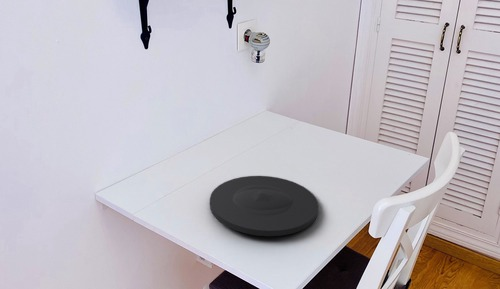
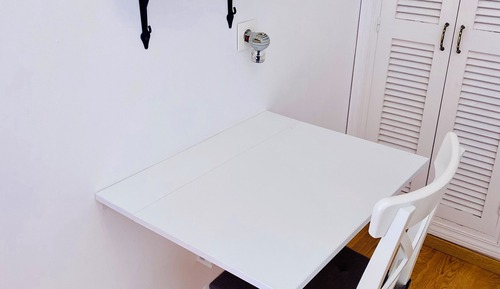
- plate [209,175,319,237]
